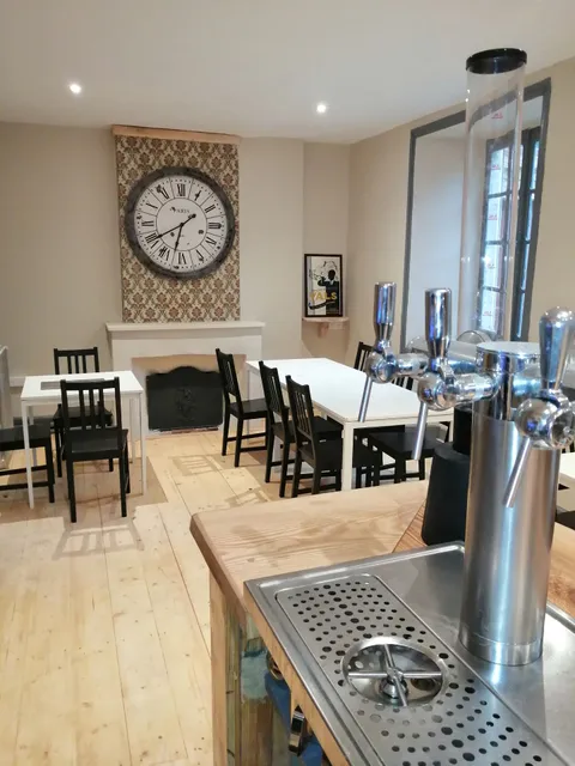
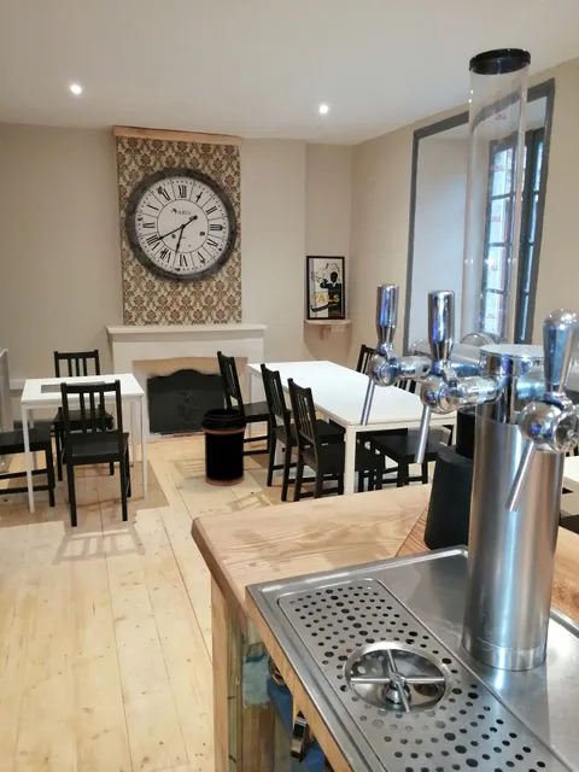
+ trash can [200,408,248,487]
